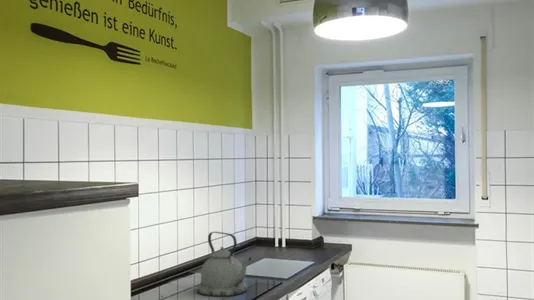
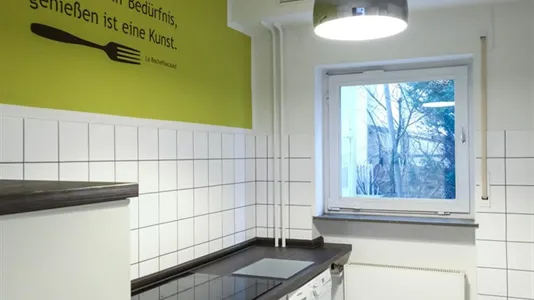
- kettle [196,231,252,298]
